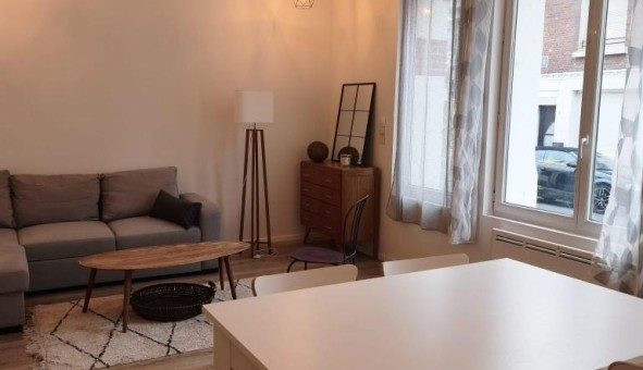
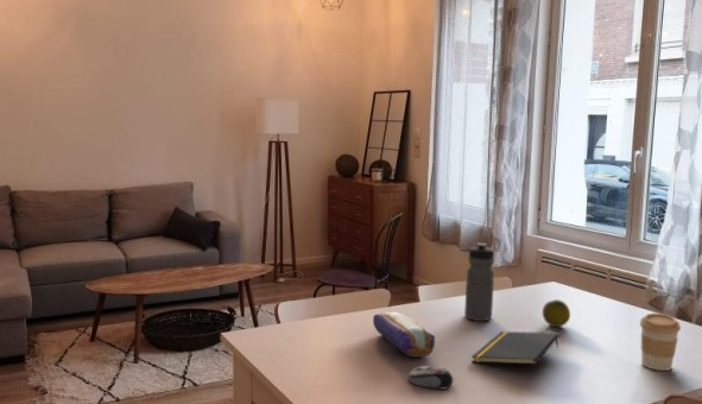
+ water bottle [463,241,495,322]
+ fruit [542,298,571,328]
+ computer mouse [407,365,455,390]
+ pencil case [372,311,436,358]
+ coffee cup [639,313,682,372]
+ notepad [470,330,561,366]
